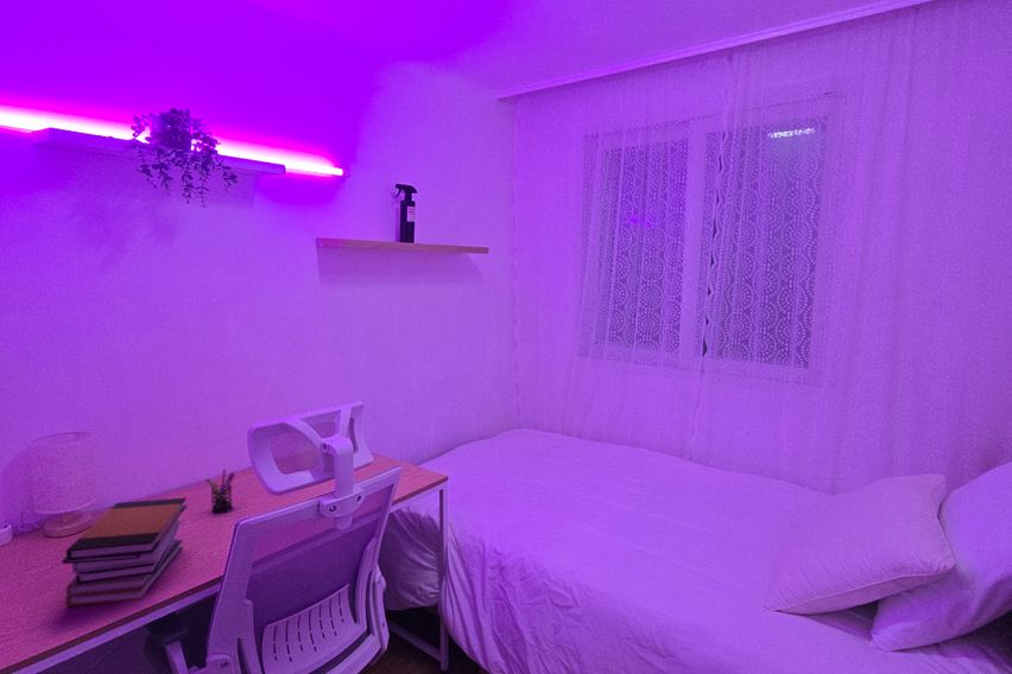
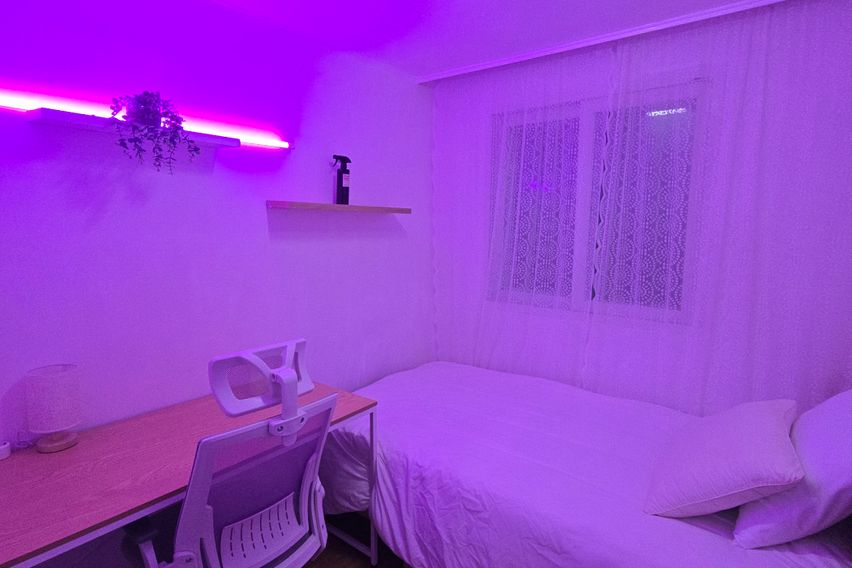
- book stack [61,496,188,608]
- pen holder [204,468,236,514]
